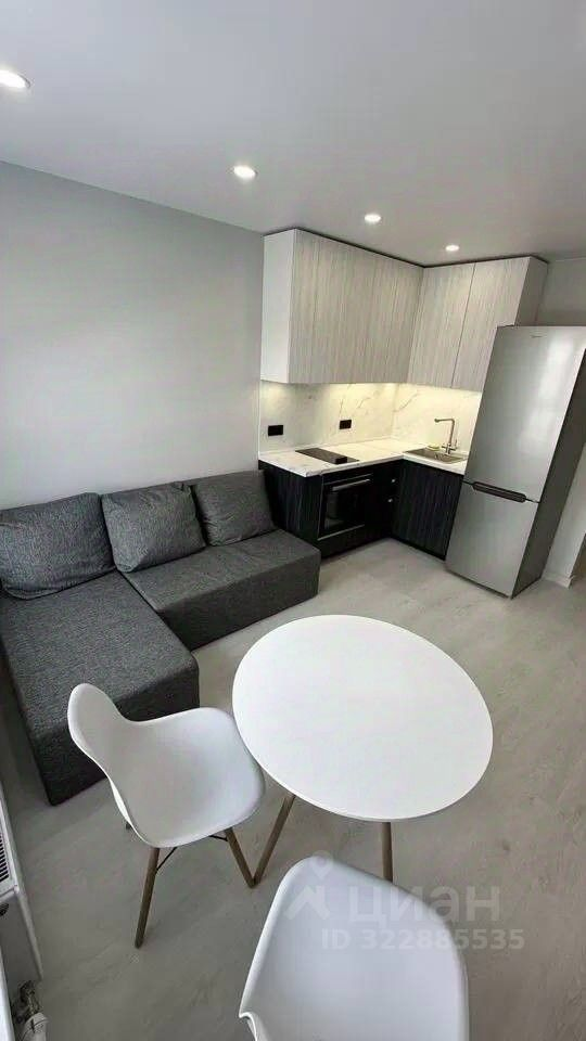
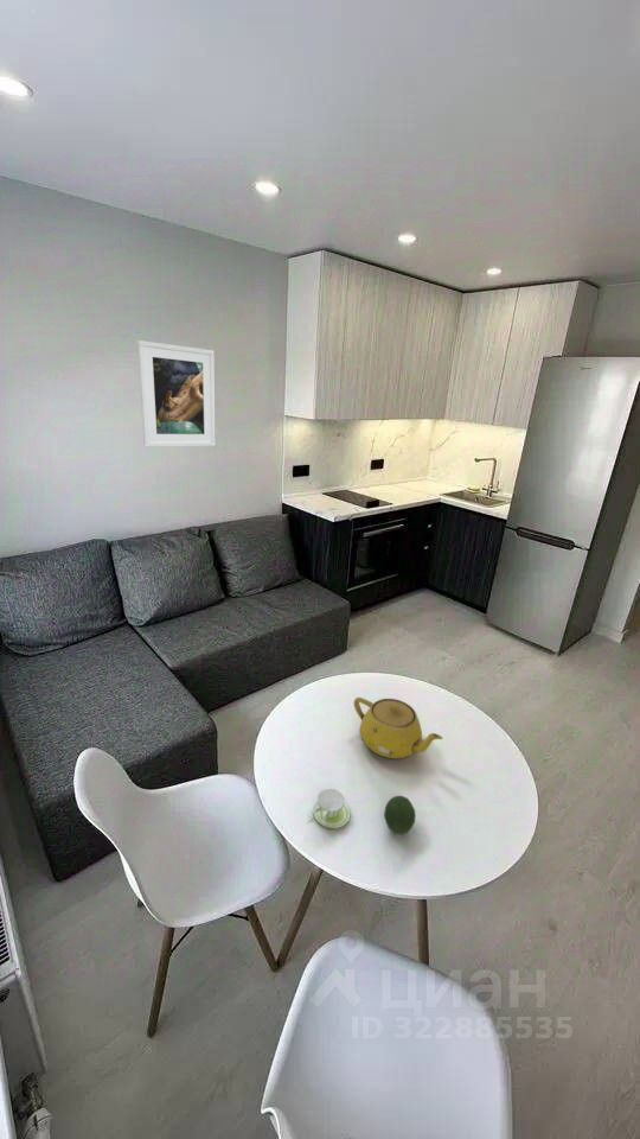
+ teapot [353,696,444,761]
+ cup [307,788,352,829]
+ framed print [136,339,217,448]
+ fruit [383,795,417,835]
